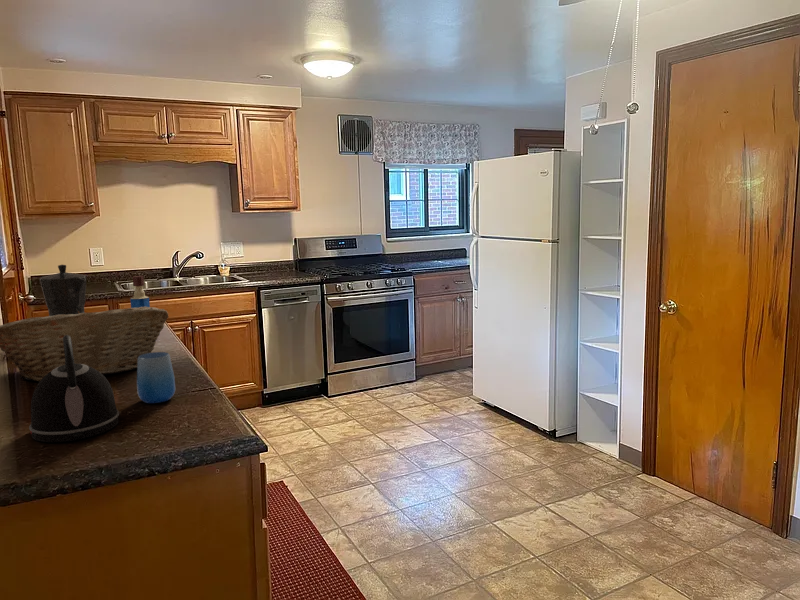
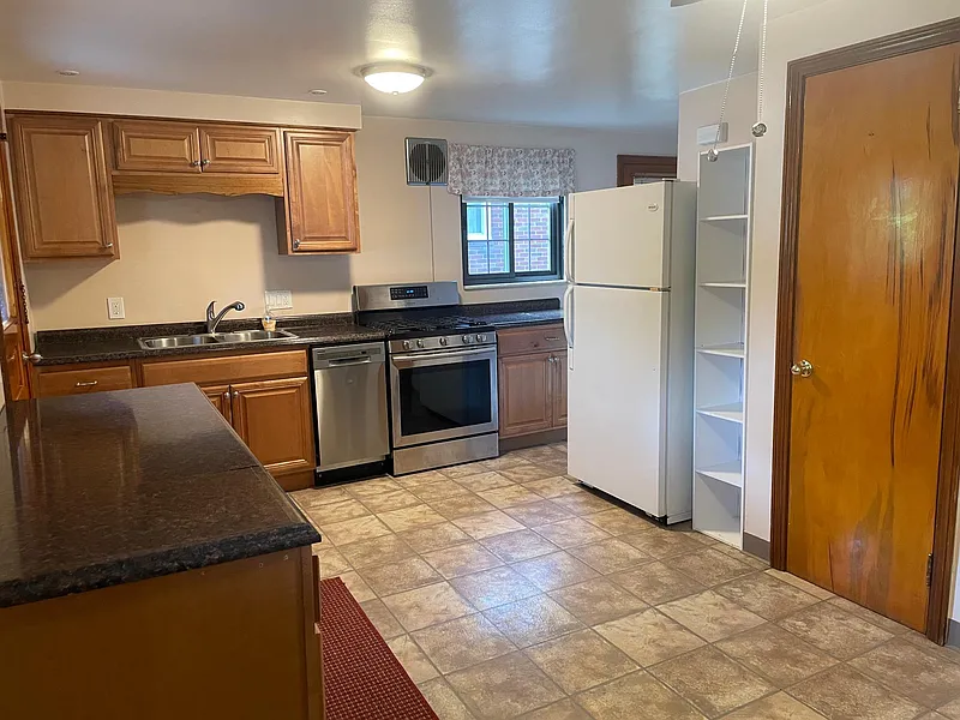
- coffee maker [38,264,88,316]
- tequila bottle [129,275,151,308]
- kettle [28,335,120,443]
- cup [136,351,177,404]
- fruit basket [0,306,170,382]
